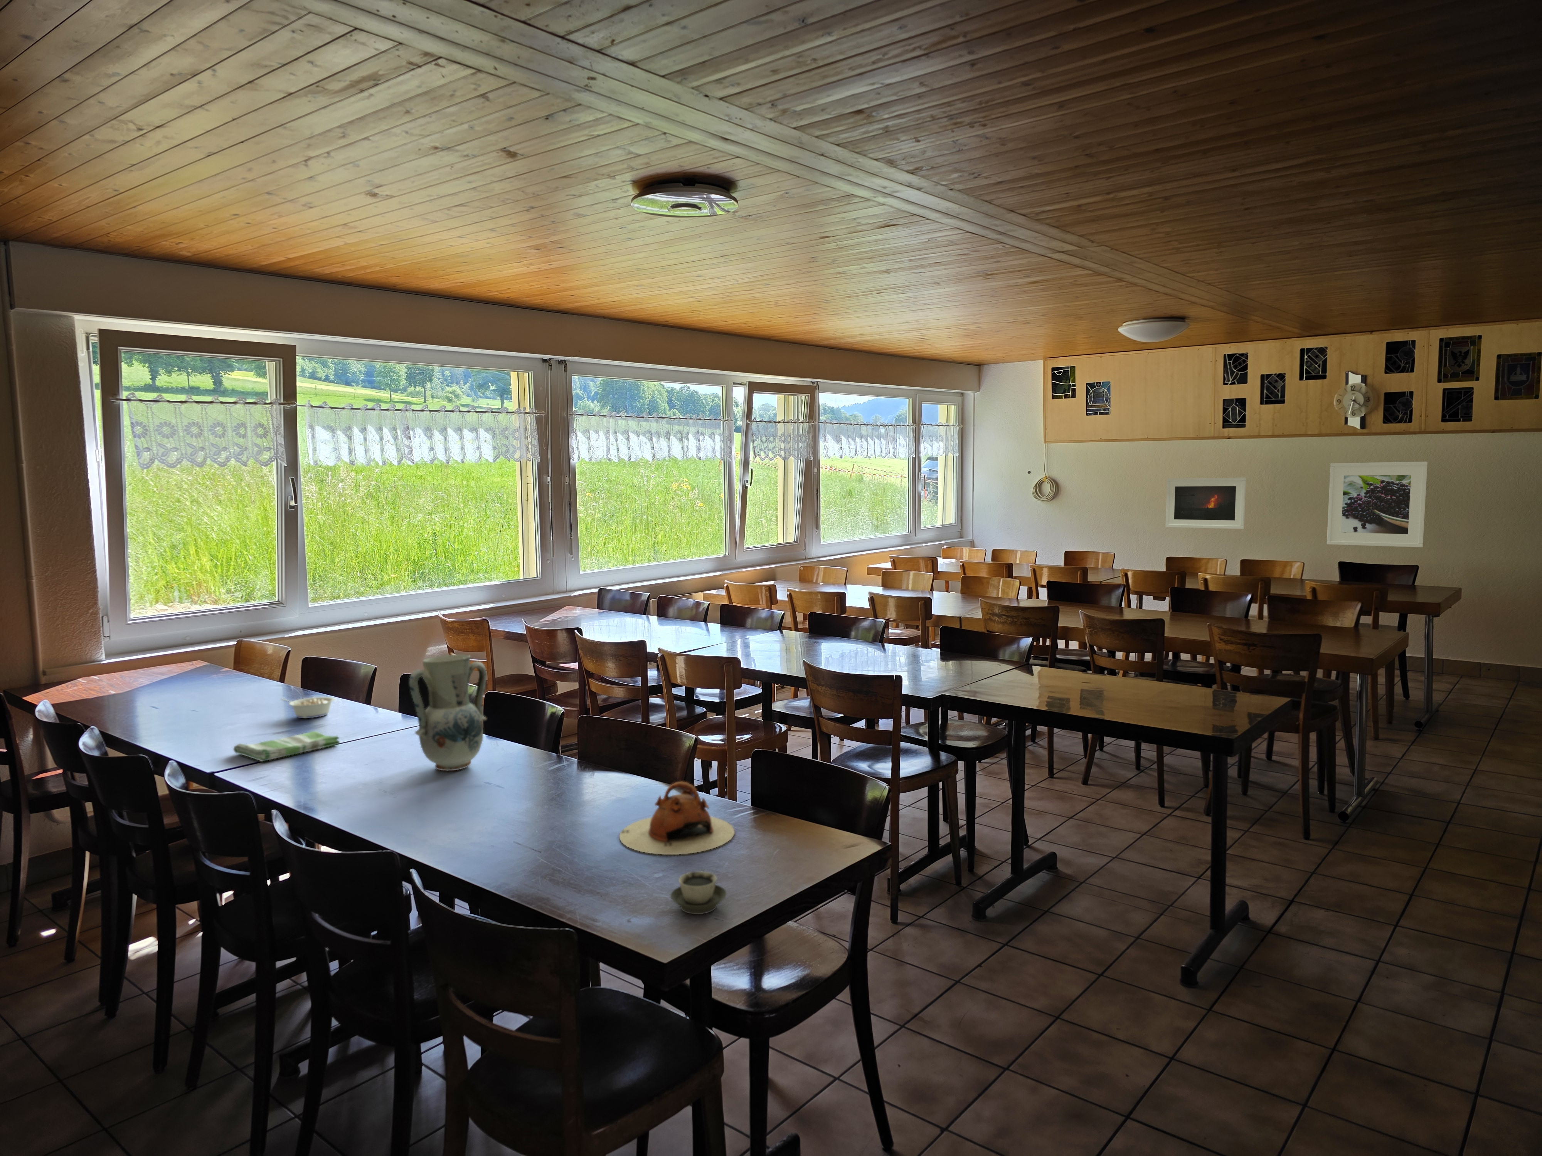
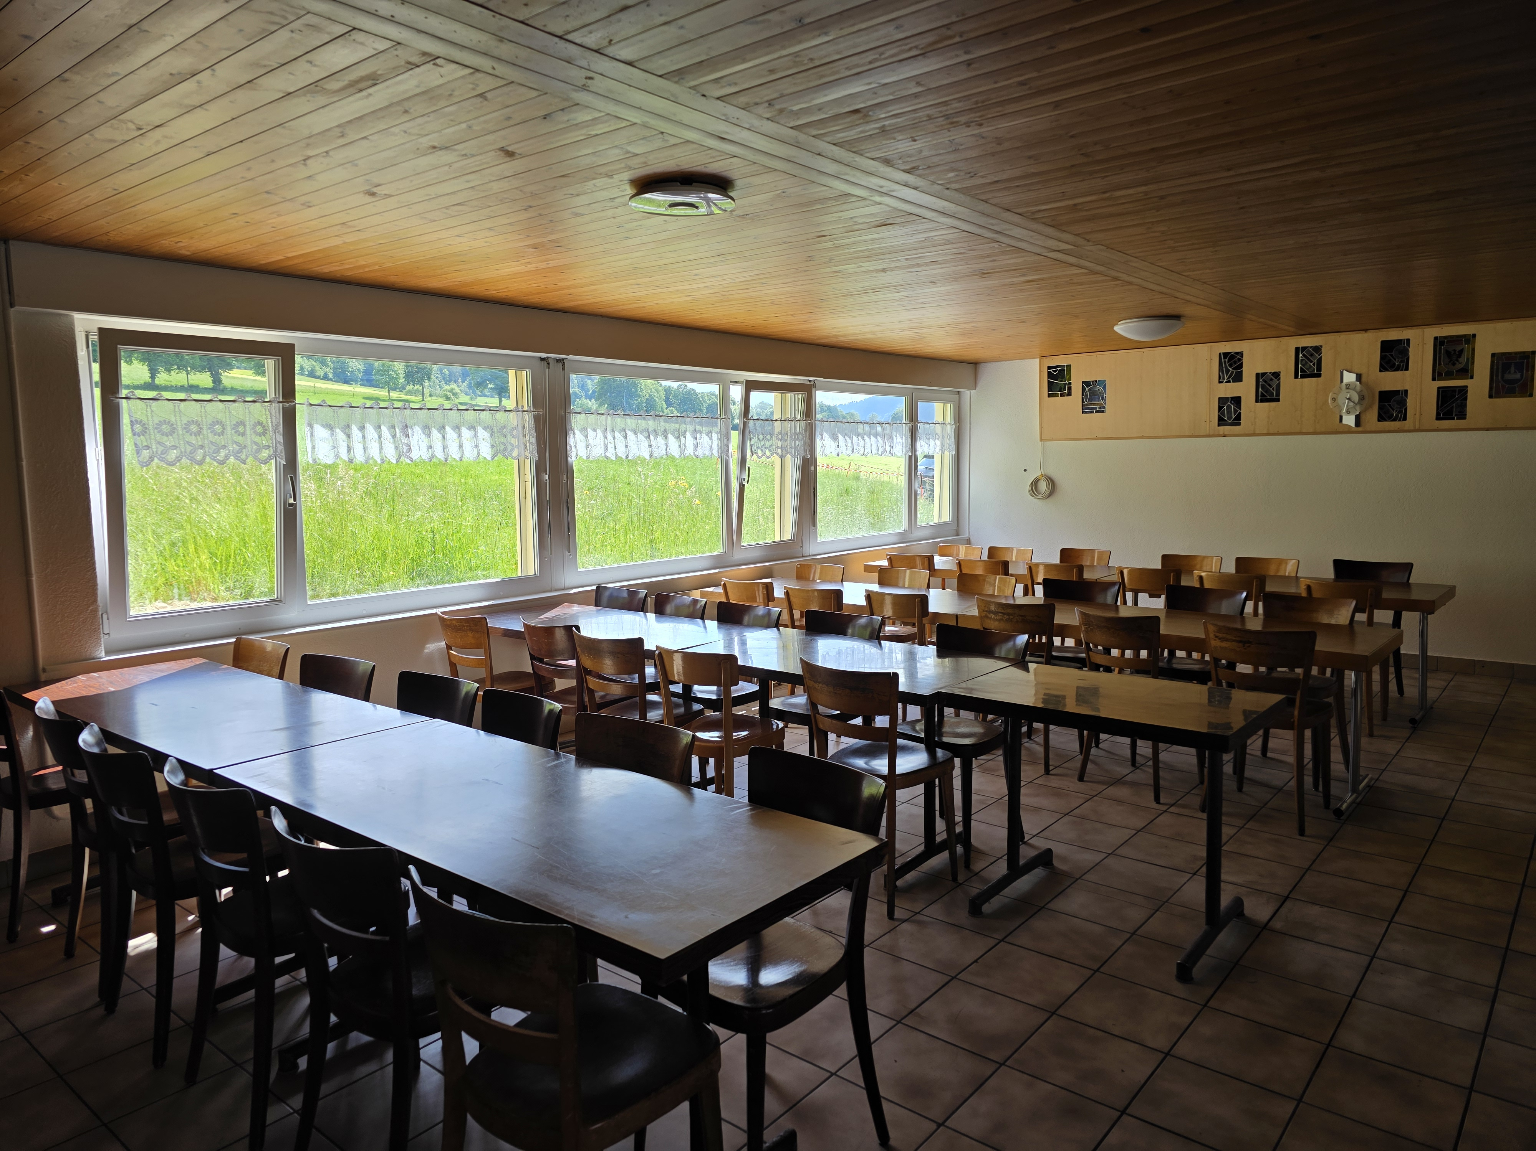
- dish towel [233,731,340,761]
- teapot [619,781,735,855]
- vase [409,653,487,771]
- legume [280,696,335,719]
- cup [670,871,727,914]
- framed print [1327,461,1428,548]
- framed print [1164,477,1246,529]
